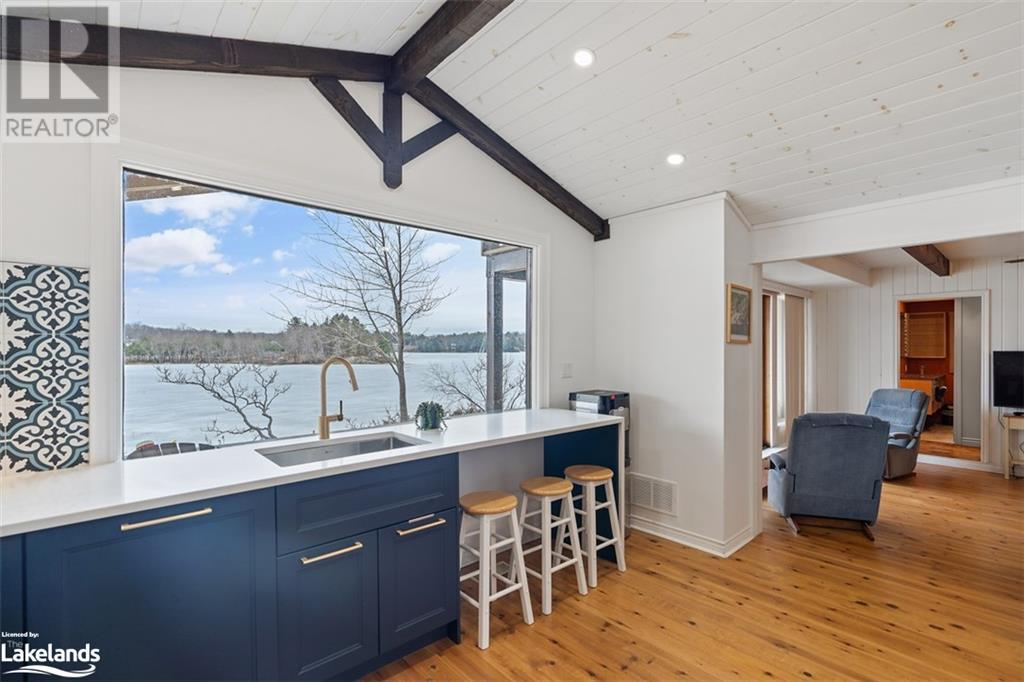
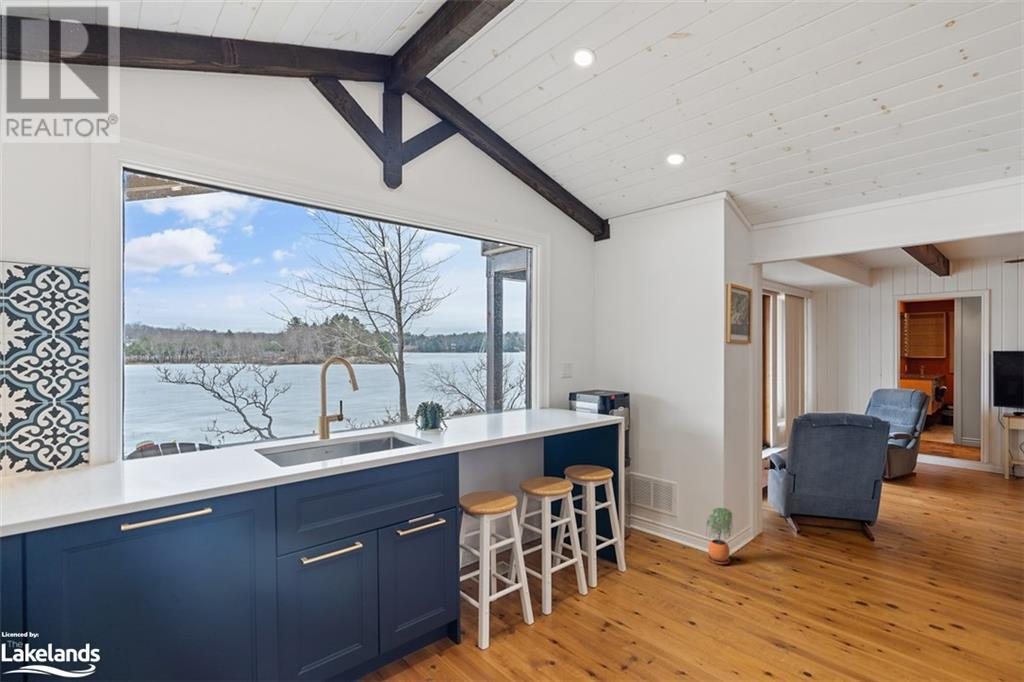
+ potted plant [705,507,734,565]
